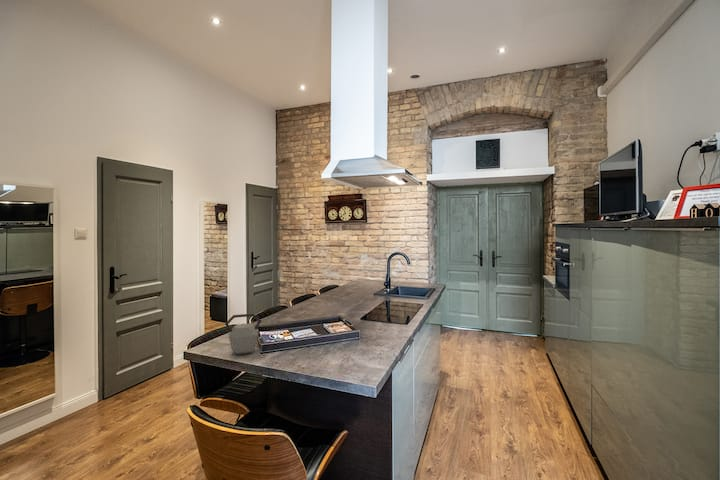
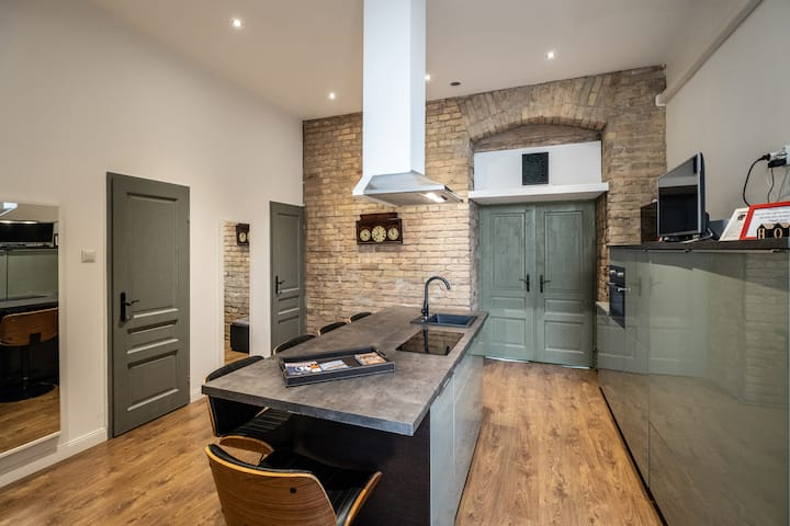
- kettle [224,313,262,355]
